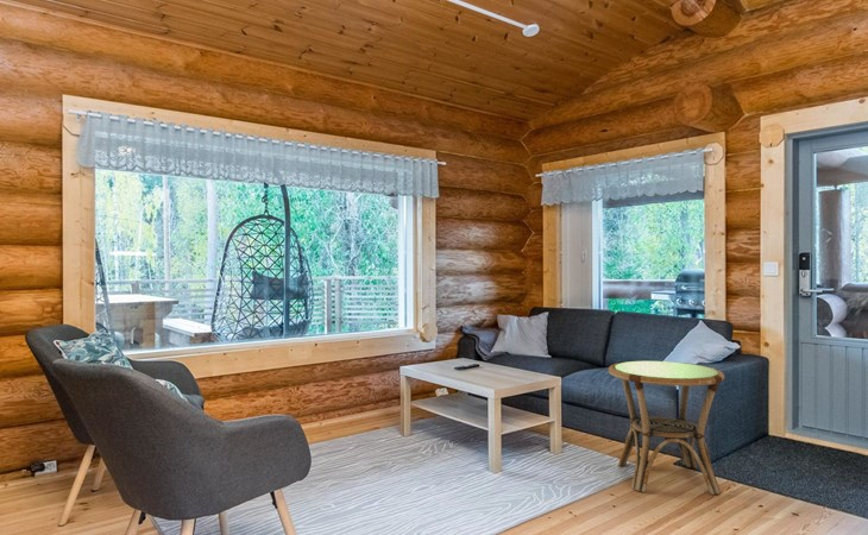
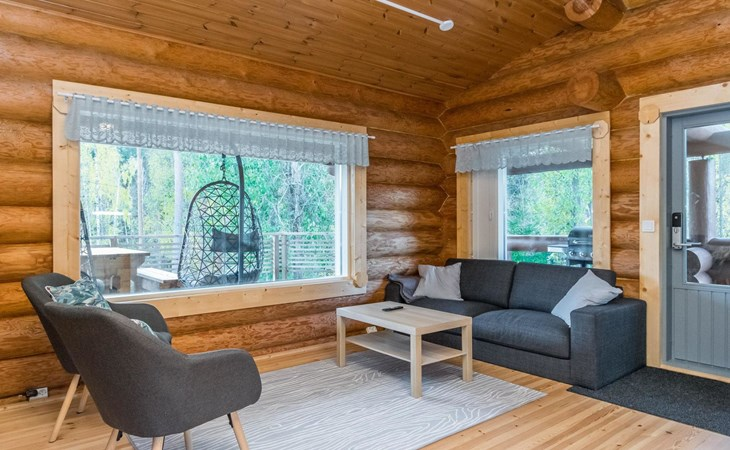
- side table [608,360,725,496]
